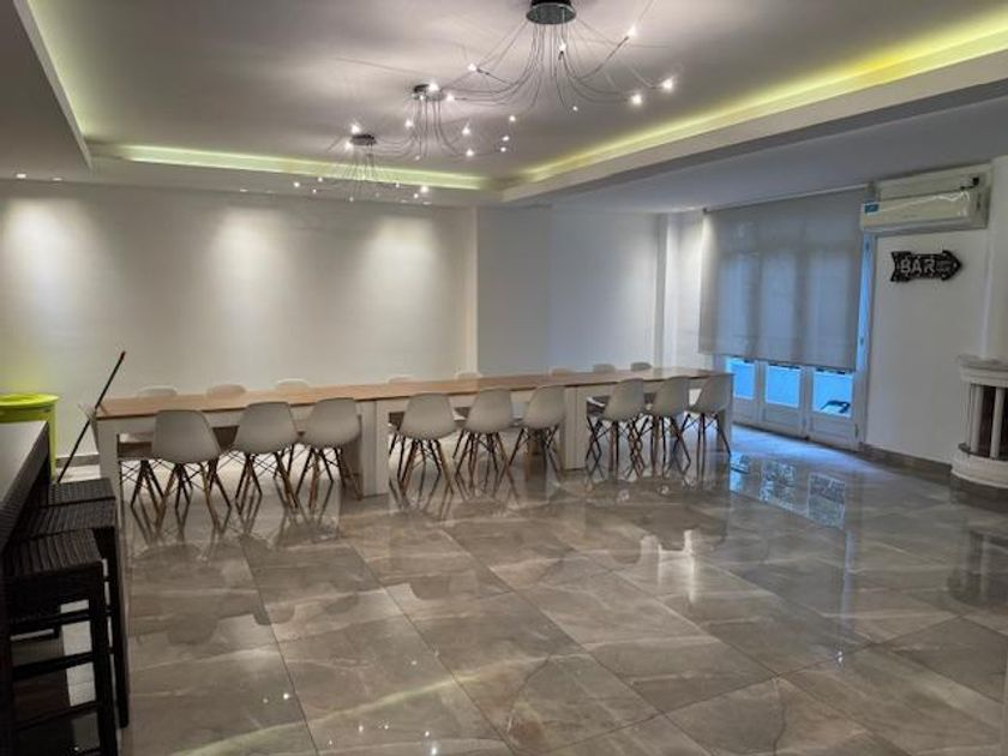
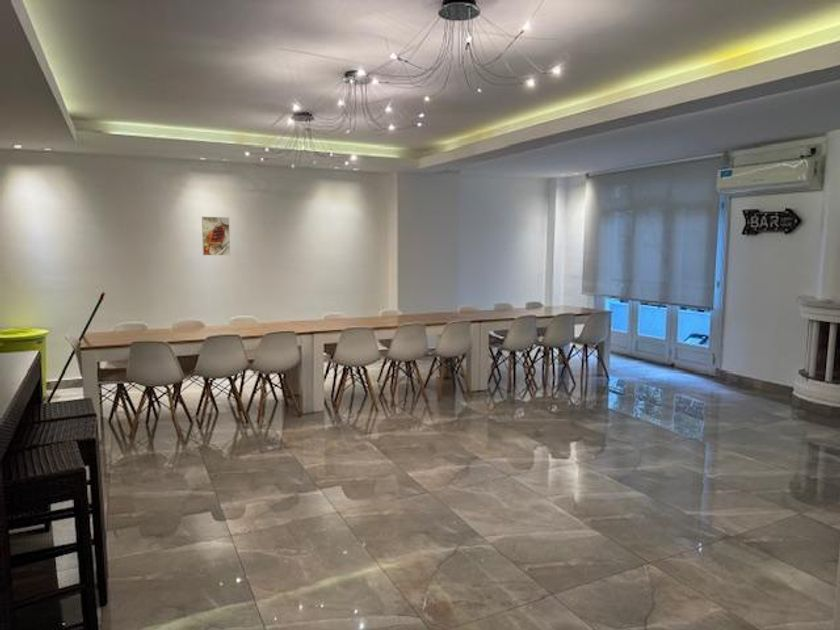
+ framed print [201,216,231,256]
